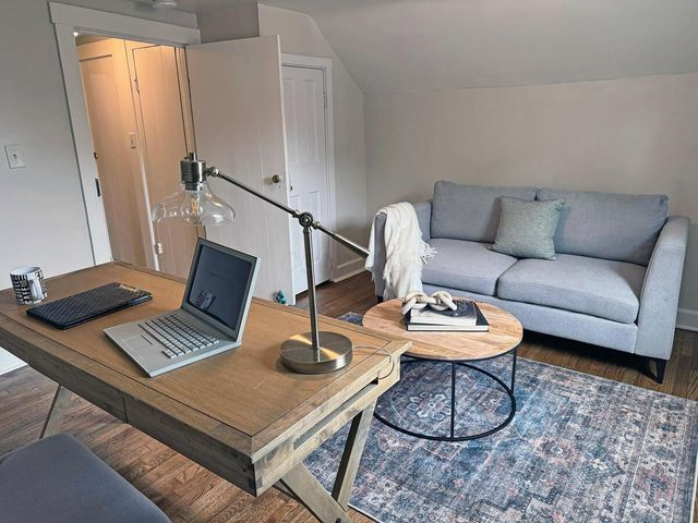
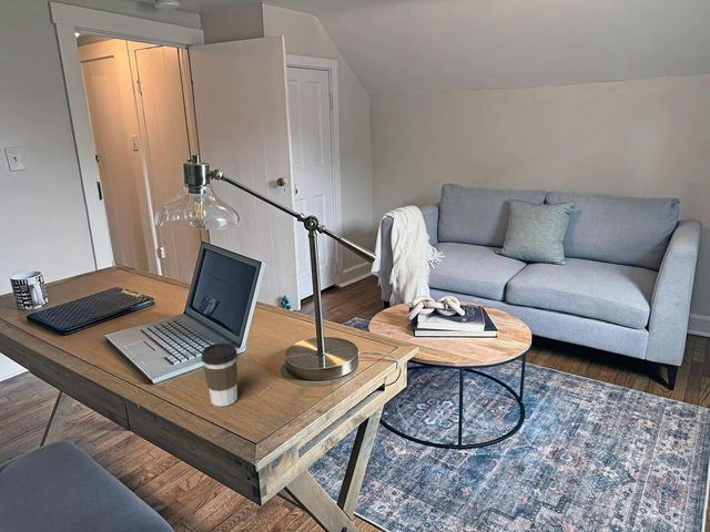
+ coffee cup [201,342,239,408]
